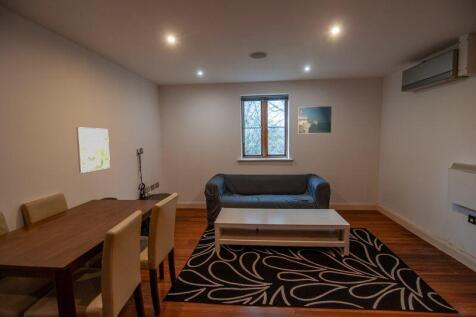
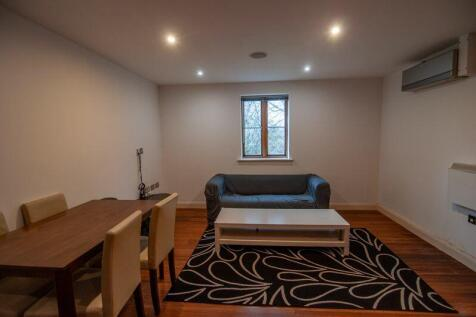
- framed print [75,126,111,174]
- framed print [297,105,333,135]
